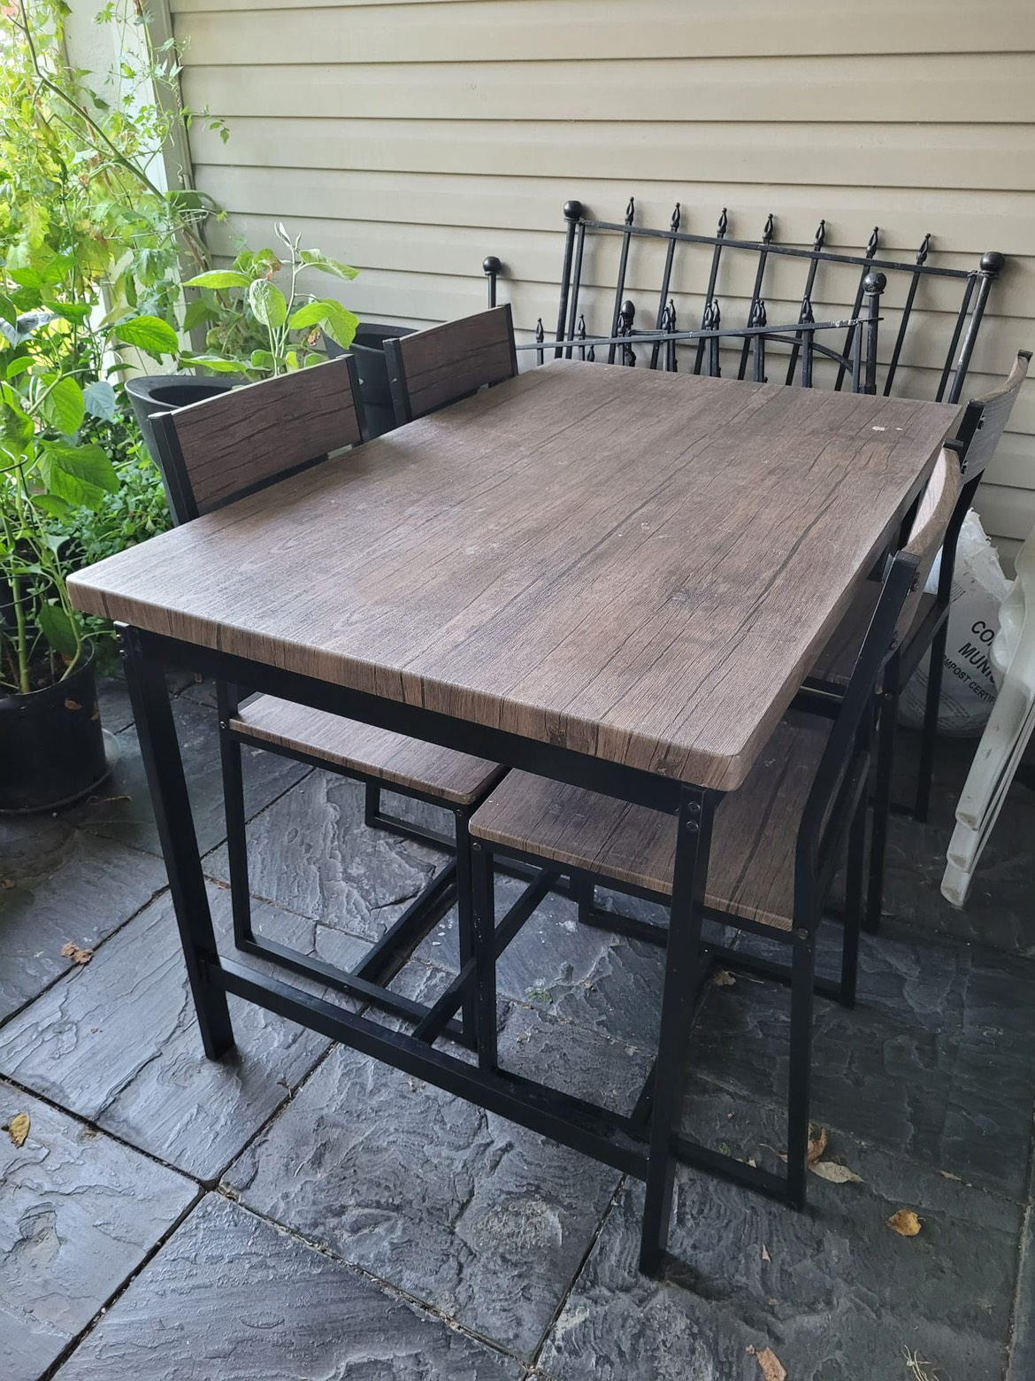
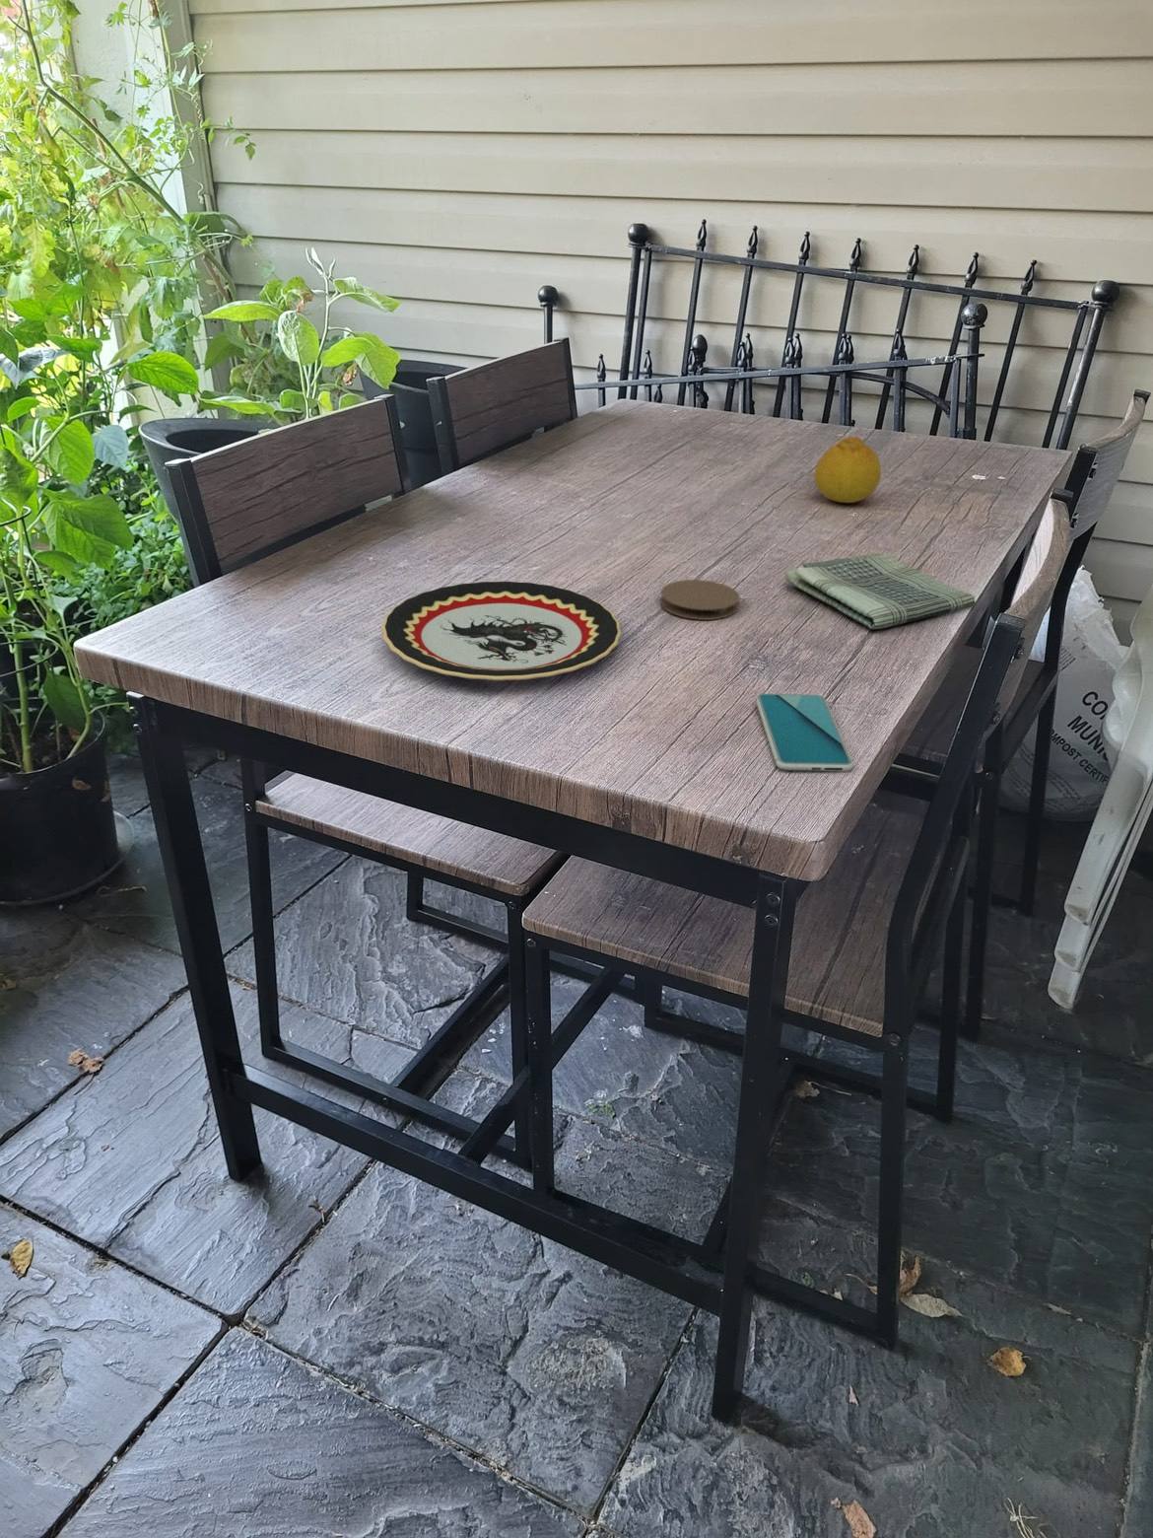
+ coaster [659,579,741,621]
+ smartphone [755,693,854,771]
+ dish towel [785,552,976,630]
+ plate [380,581,621,682]
+ fruit [813,436,882,504]
